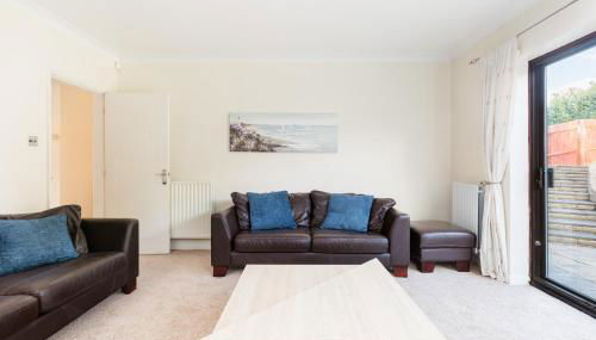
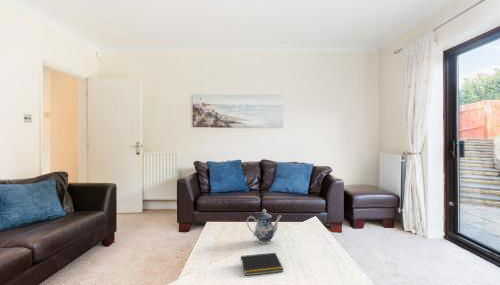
+ notepad [239,252,285,277]
+ teapot [246,208,283,245]
